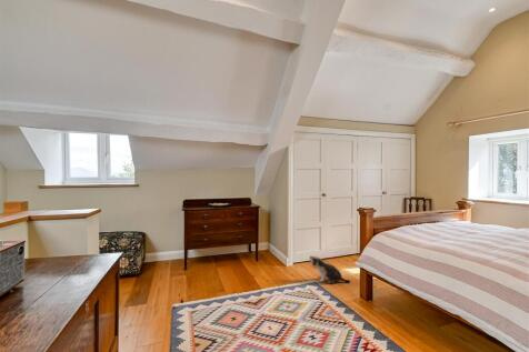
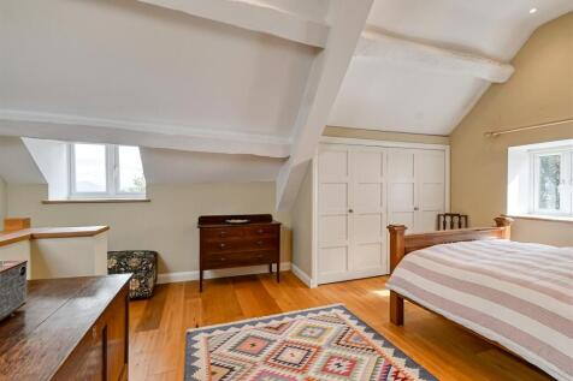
- plush toy [308,255,351,284]
